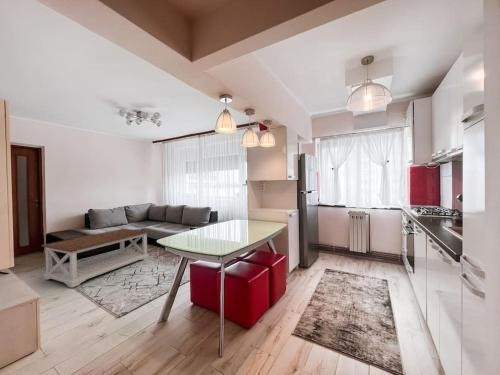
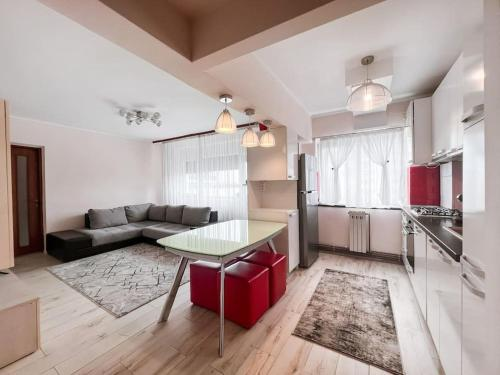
- coffee table [41,228,150,289]
